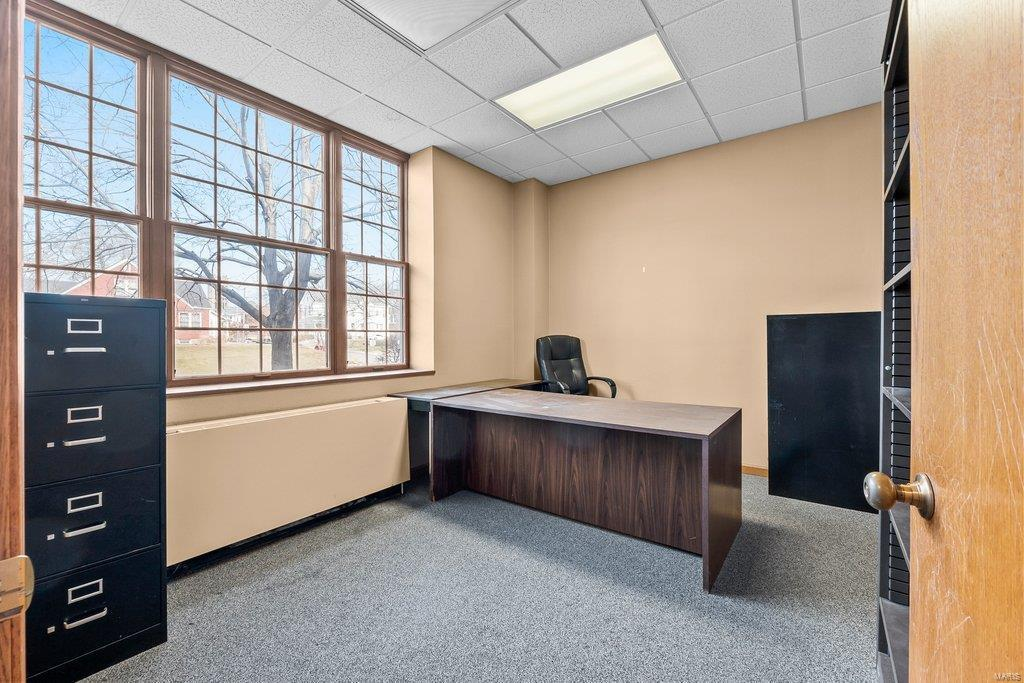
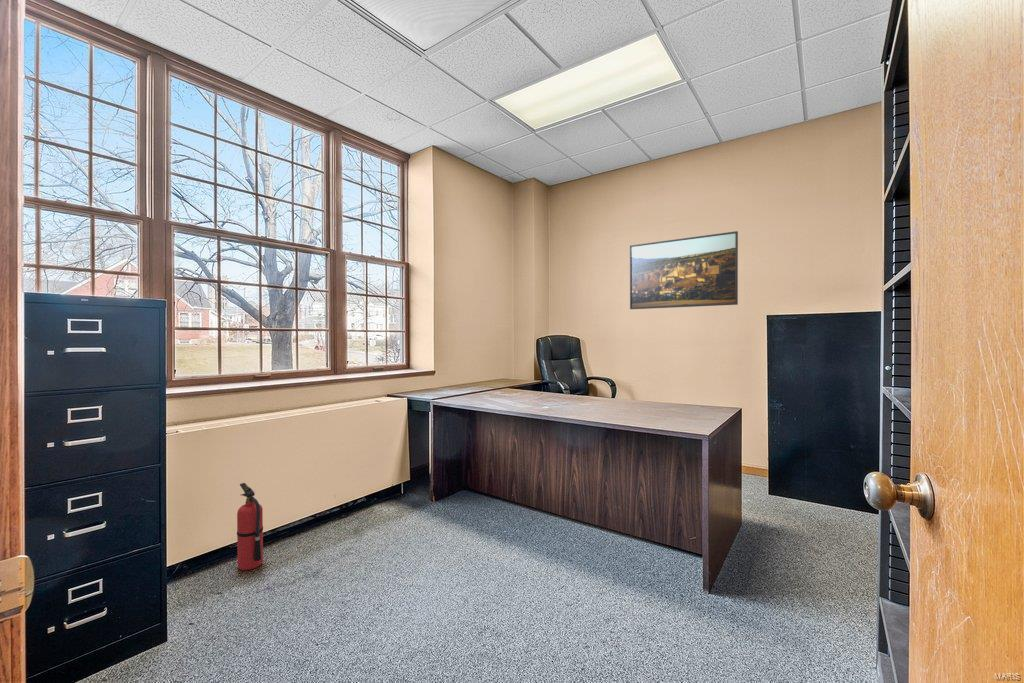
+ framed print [629,230,739,310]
+ fire extinguisher [236,482,264,571]
